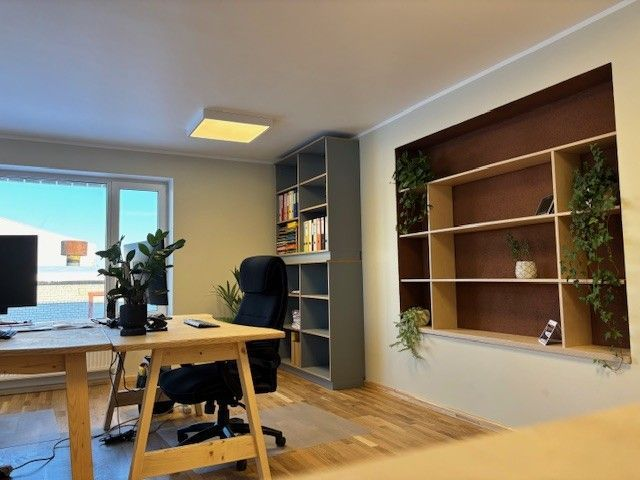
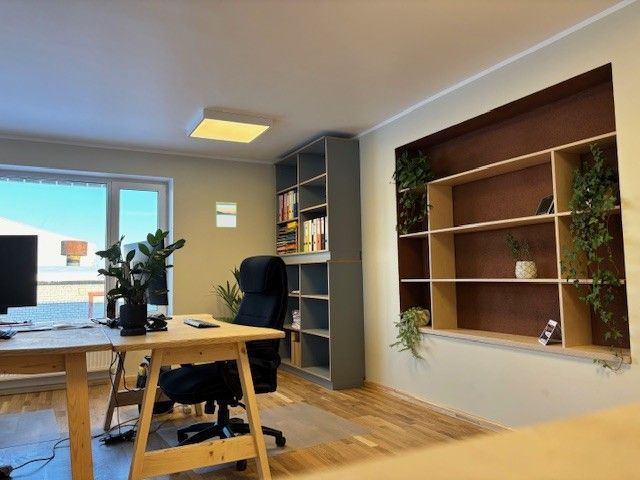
+ calendar [215,201,238,229]
